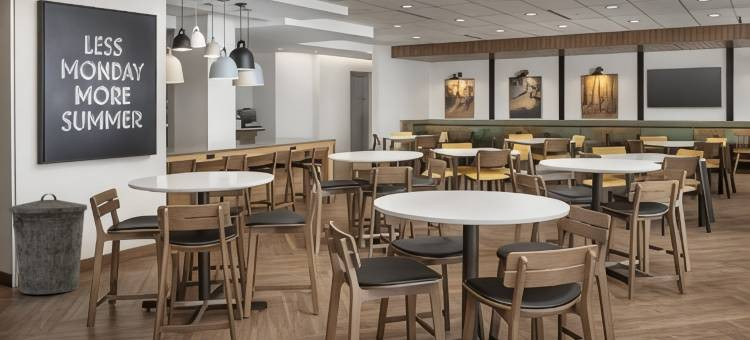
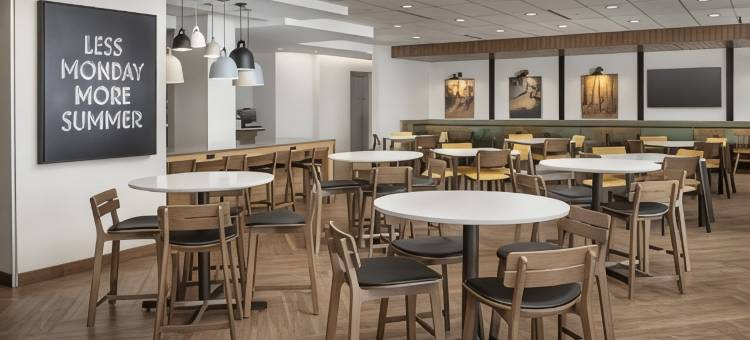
- trash can [8,193,88,295]
